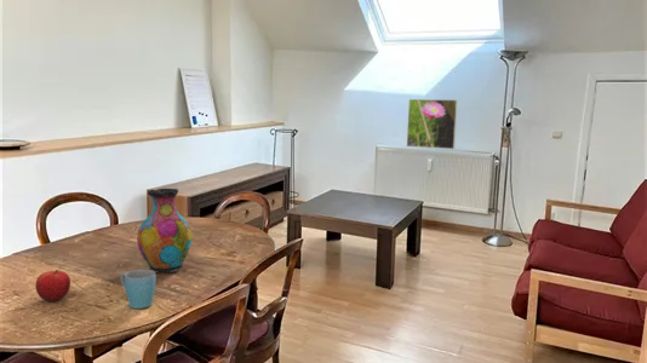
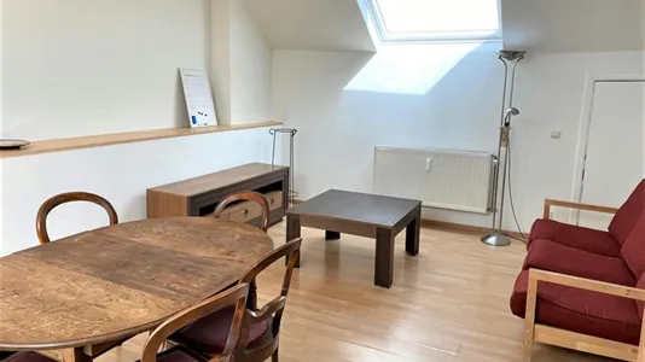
- fruit [34,269,71,302]
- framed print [406,98,459,150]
- mug [120,269,156,310]
- vase [136,188,194,273]
